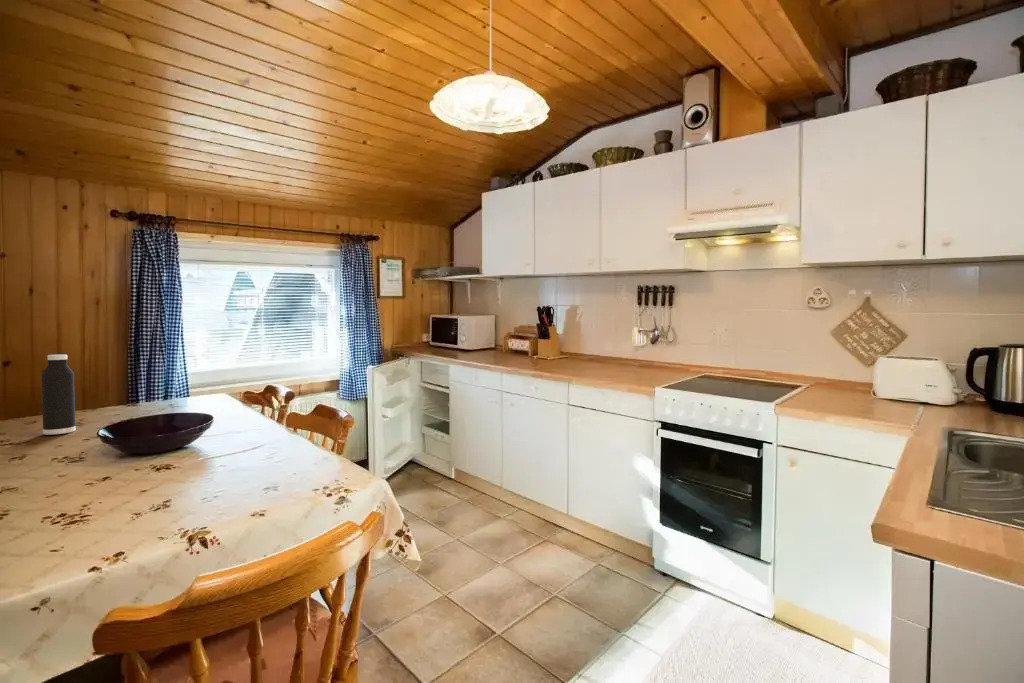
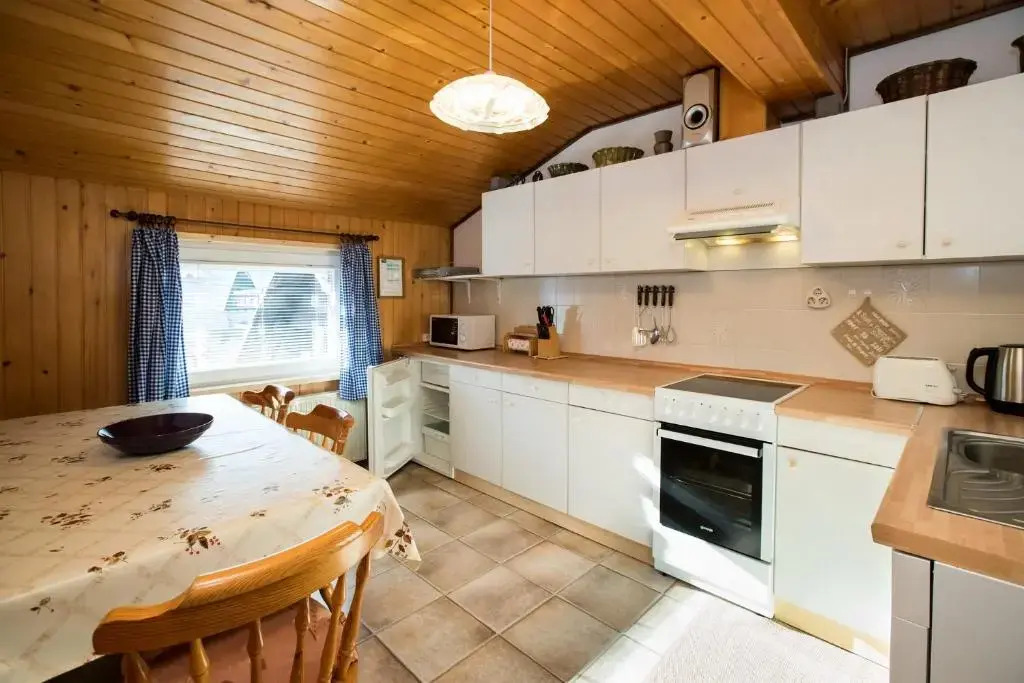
- water bottle [40,354,76,436]
